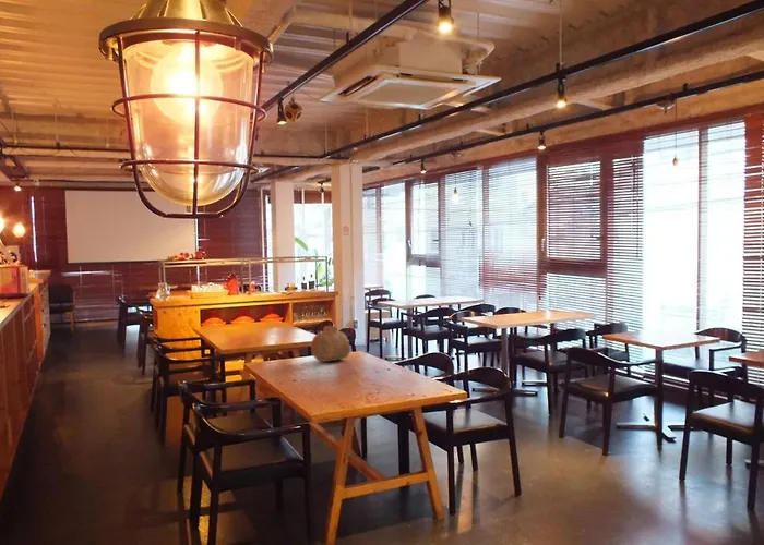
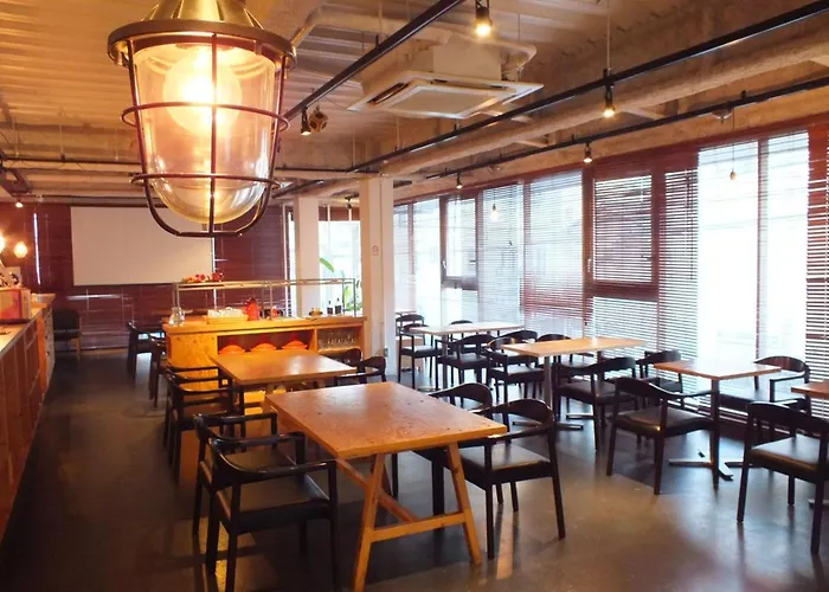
- vase [310,325,351,363]
